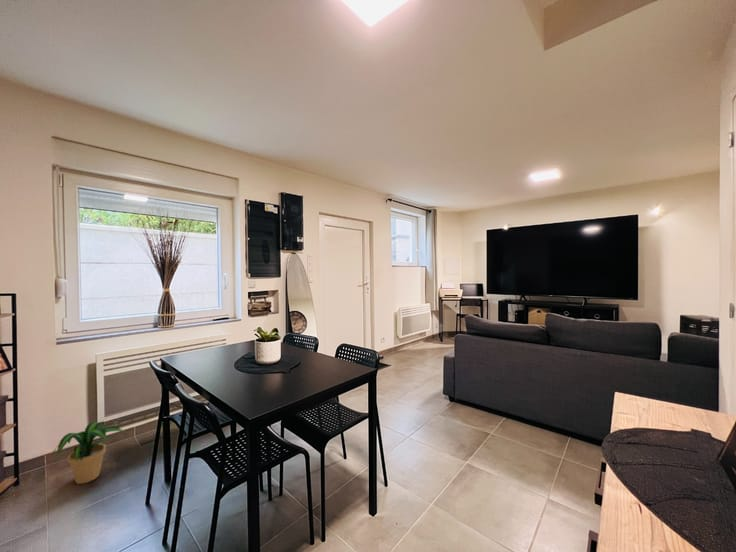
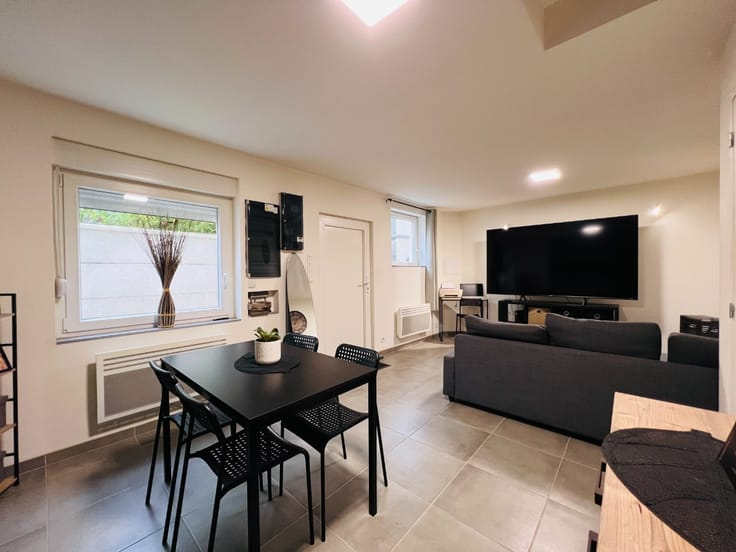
- potted plant [52,420,126,485]
